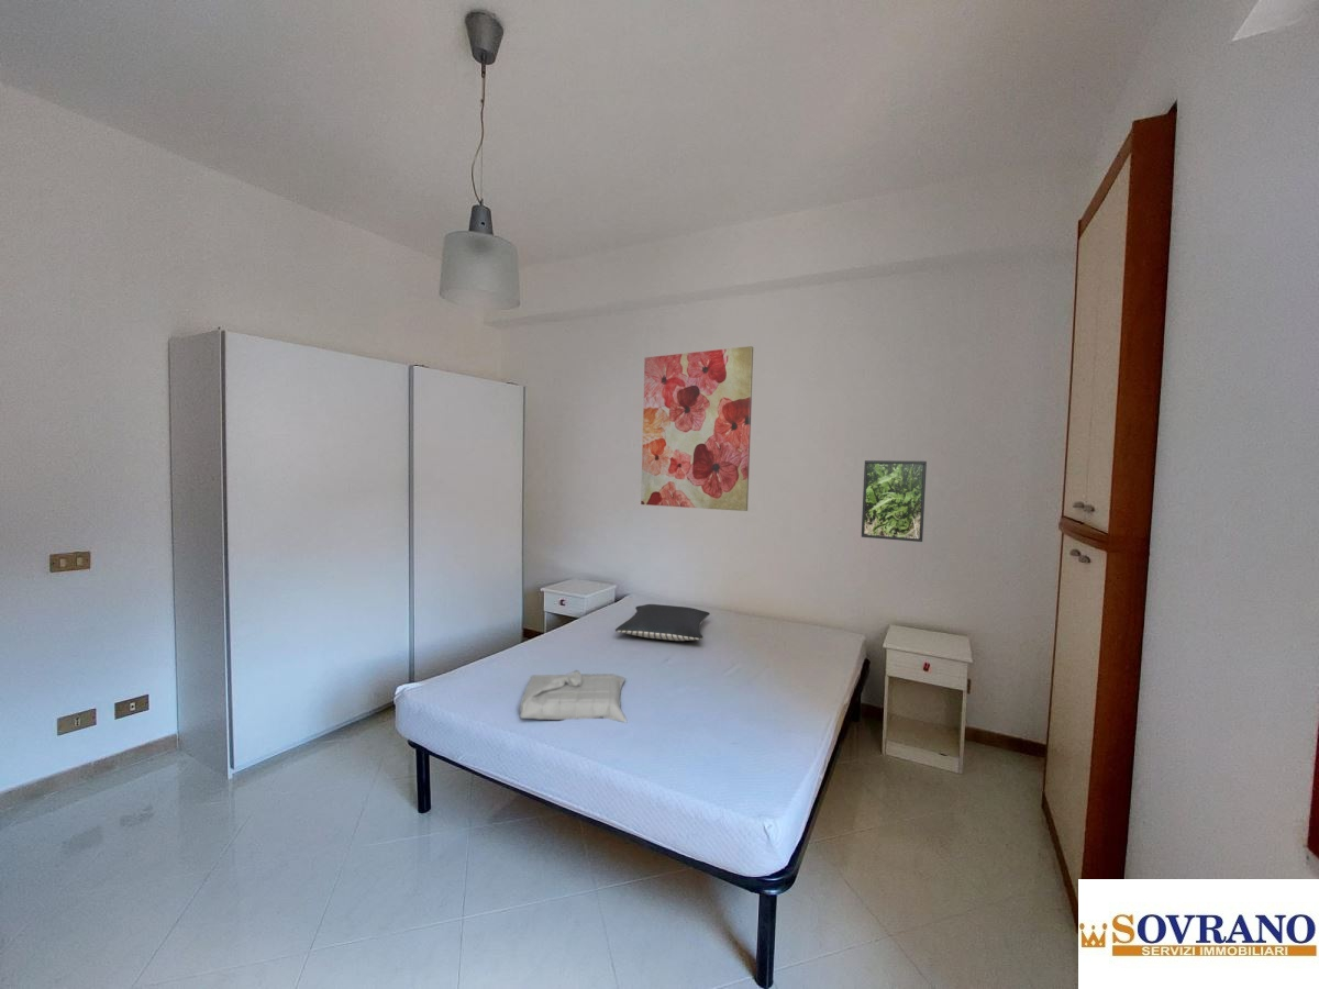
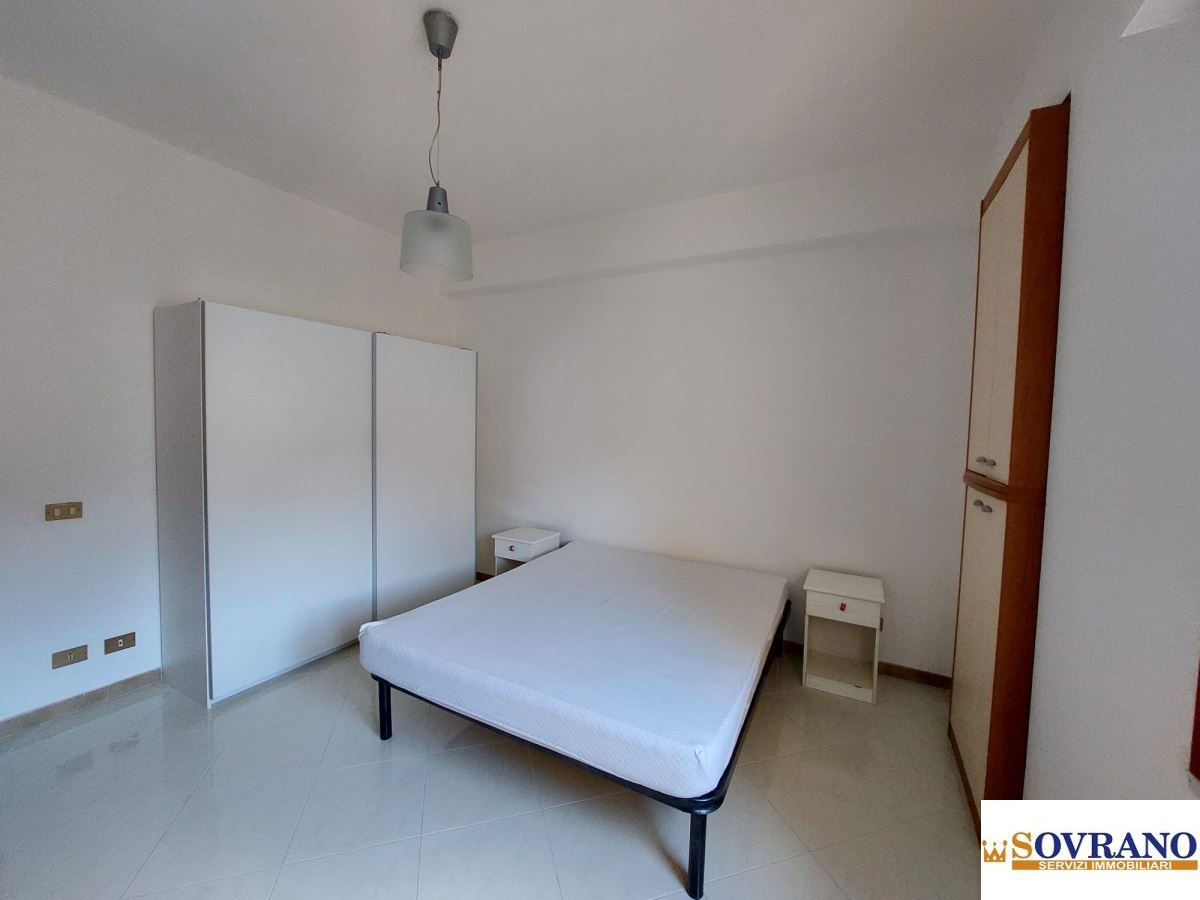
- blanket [519,669,629,724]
- pillow [614,603,711,642]
- wall art [640,345,754,512]
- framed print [861,459,928,543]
